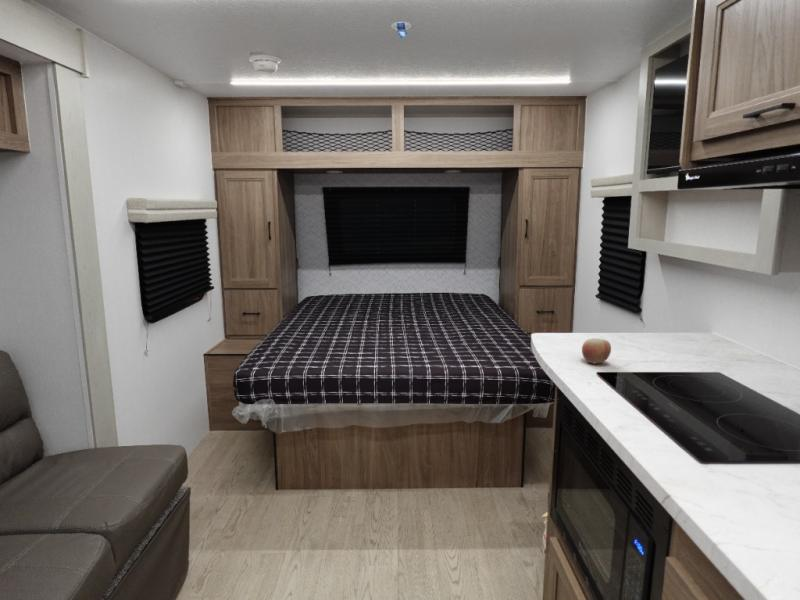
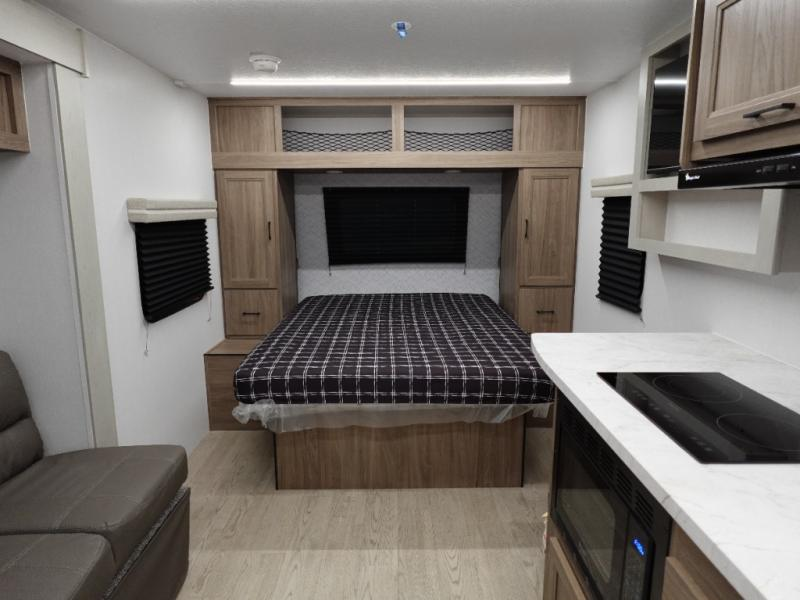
- apple [581,337,612,365]
